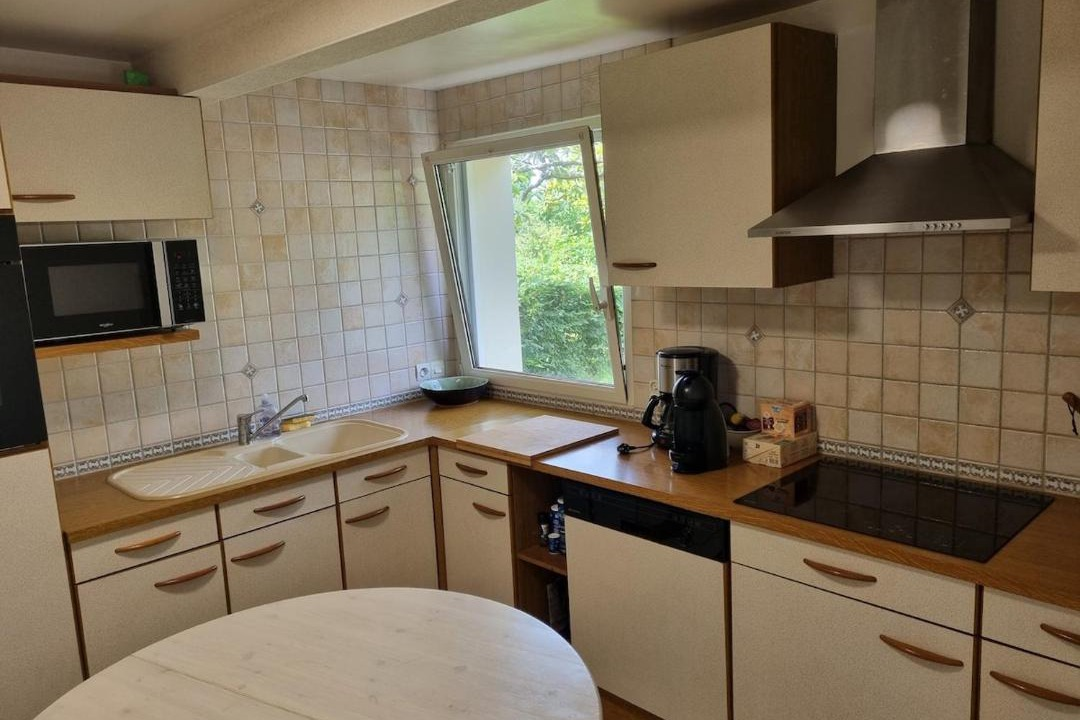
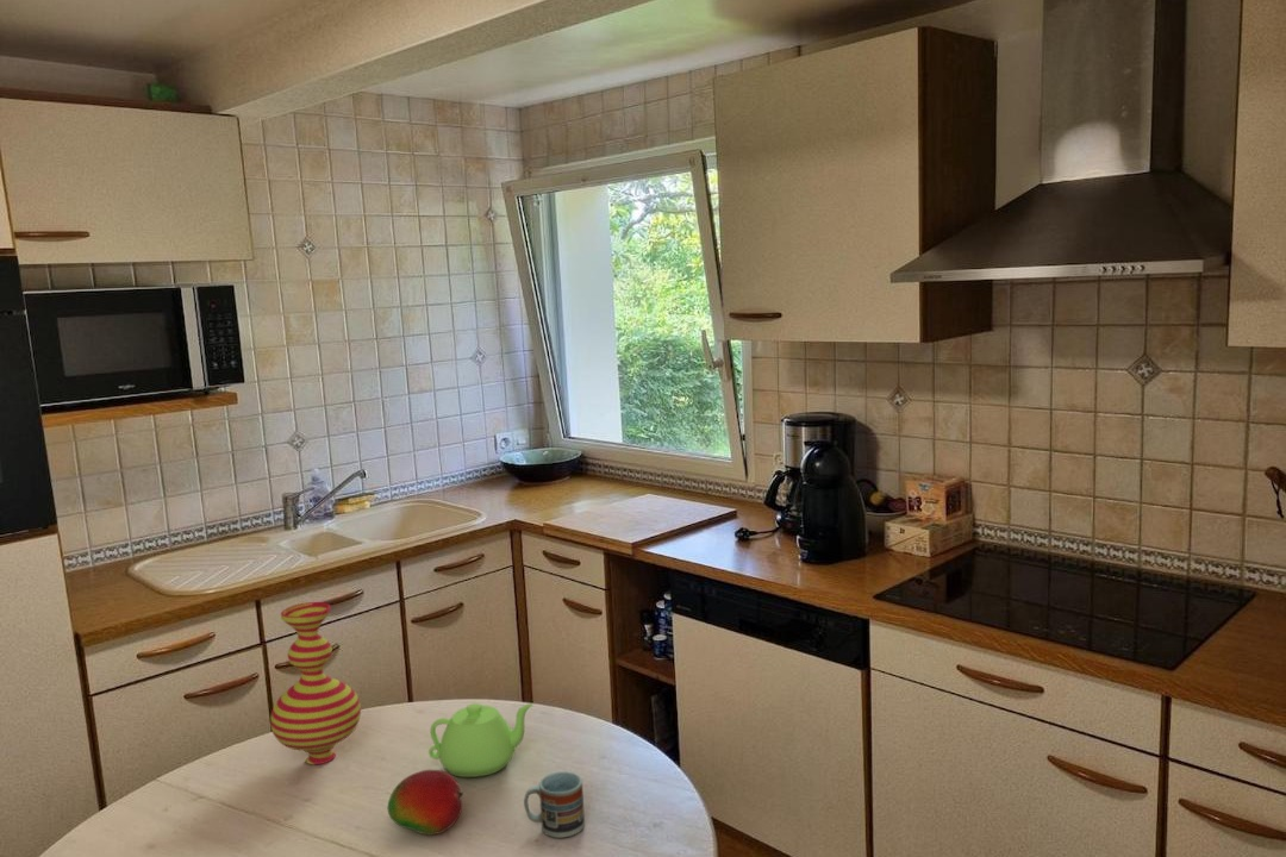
+ fruit [387,769,464,836]
+ cup [523,770,586,839]
+ teapot [427,702,535,778]
+ vase [269,601,362,765]
